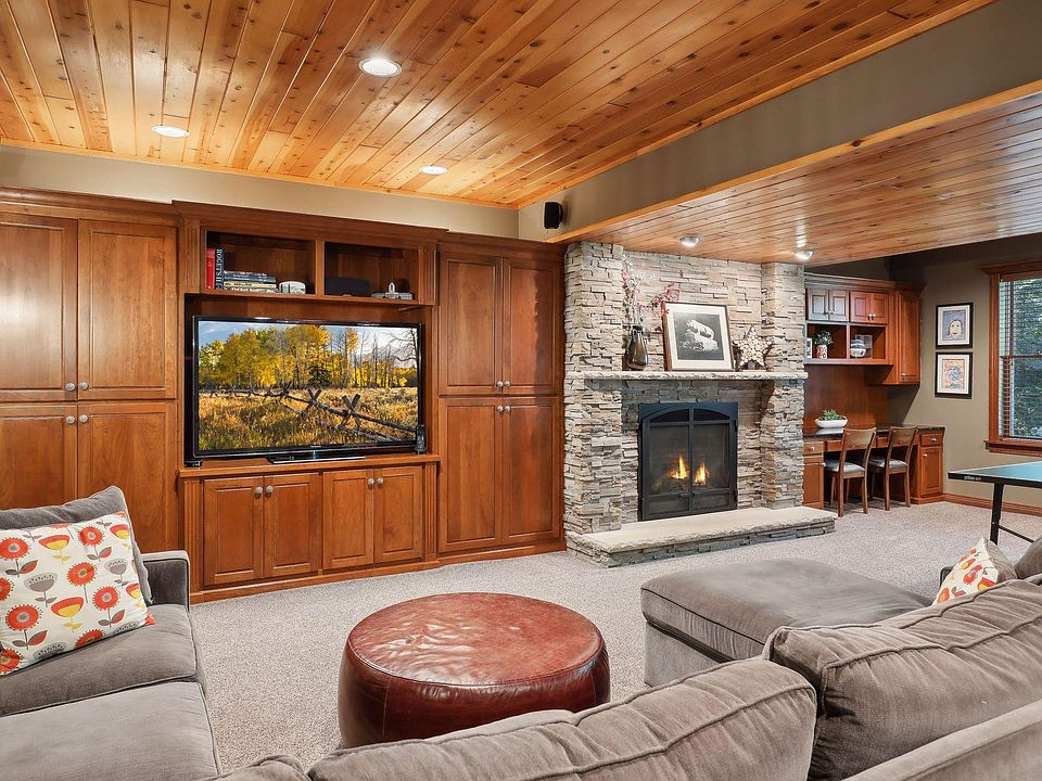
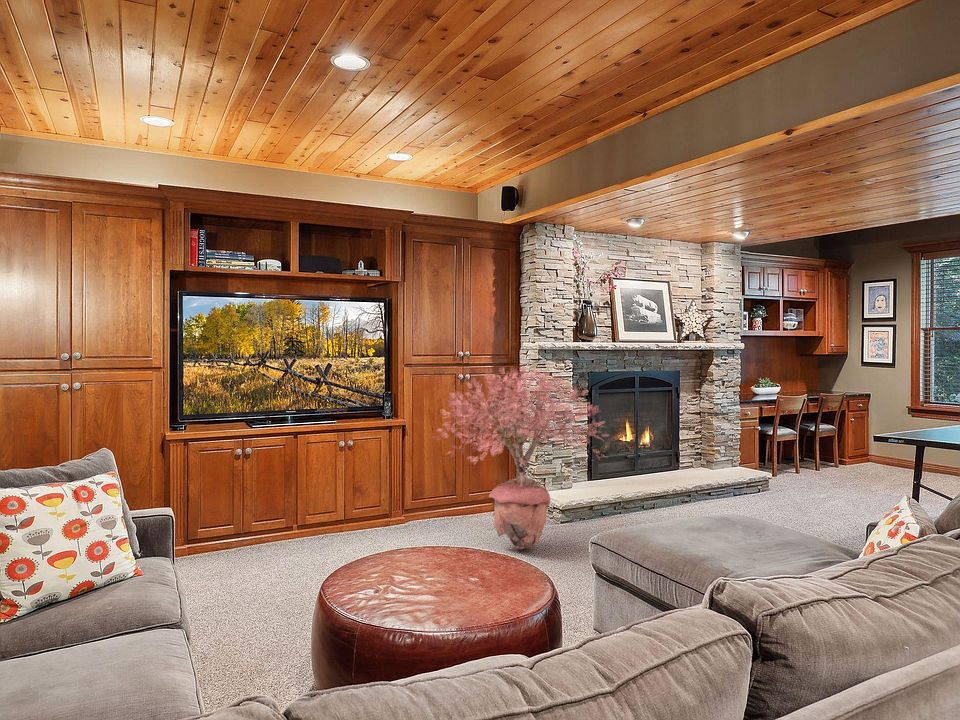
+ potted tree [430,365,610,551]
